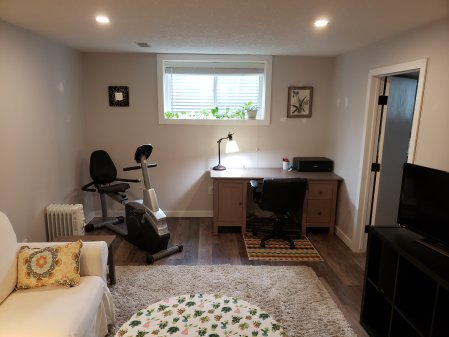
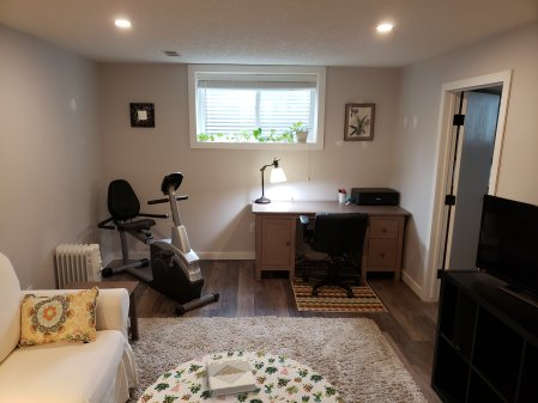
+ book [205,355,256,398]
